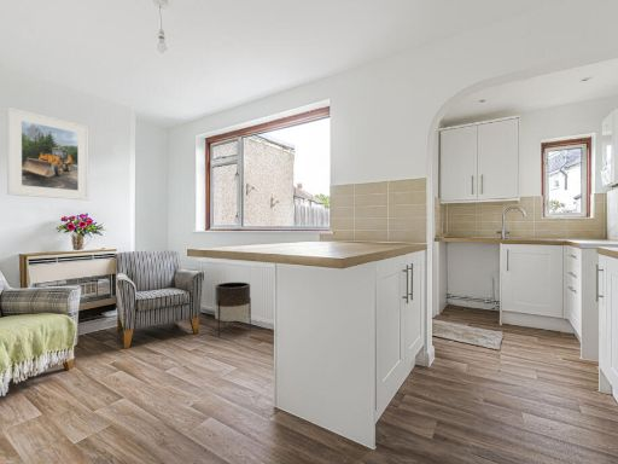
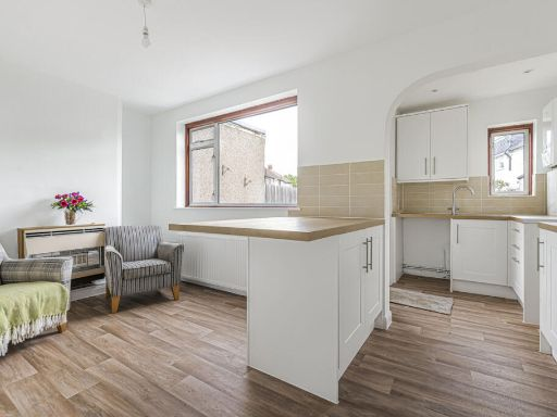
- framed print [6,106,89,202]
- planter [214,282,252,337]
